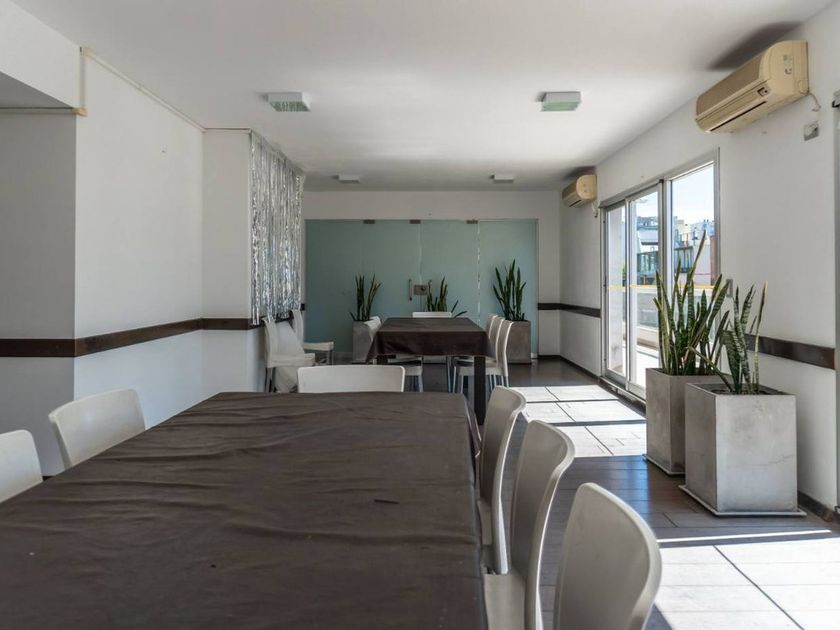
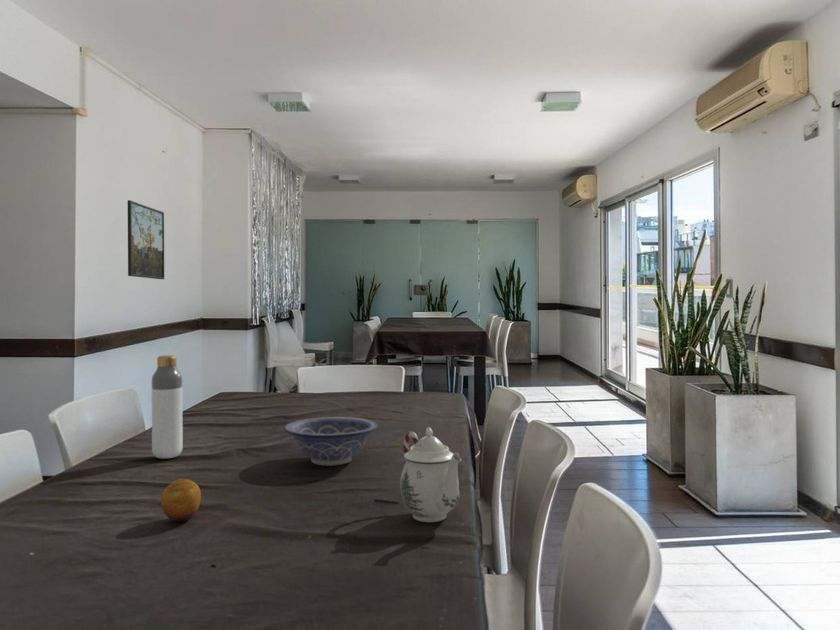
+ bottle [151,354,184,460]
+ teapot [399,427,462,523]
+ decorative bowl [283,416,379,467]
+ fruit [160,478,202,523]
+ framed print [127,199,165,280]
